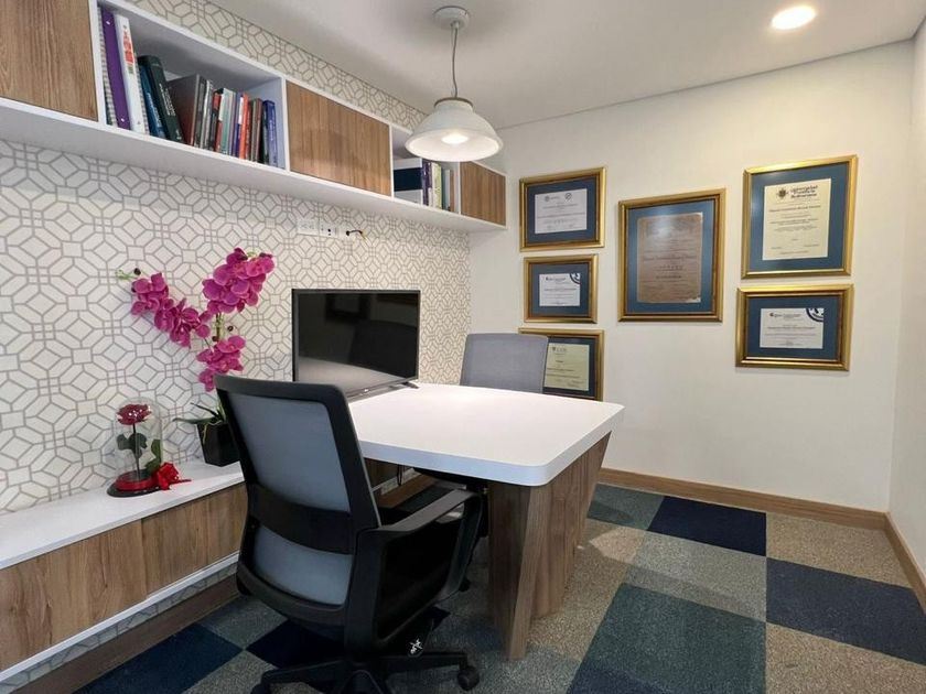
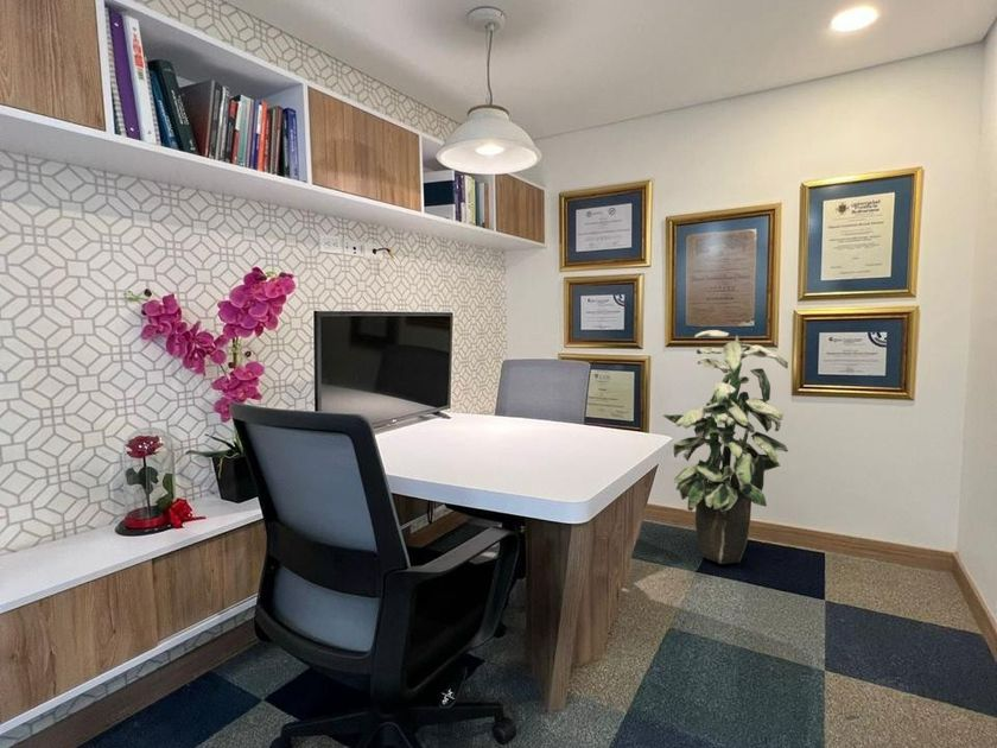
+ indoor plant [662,329,789,565]
